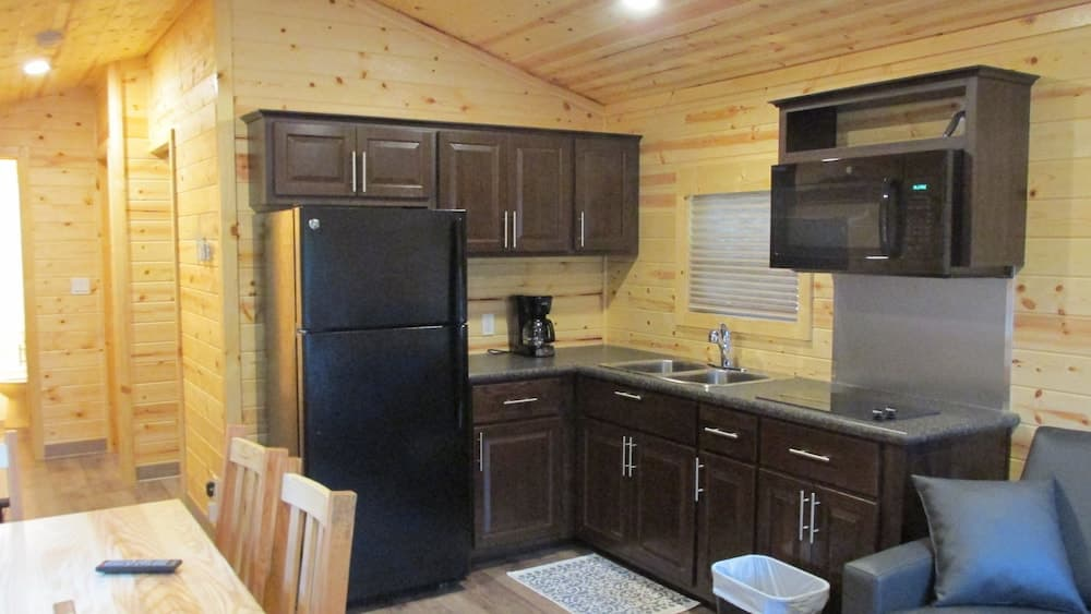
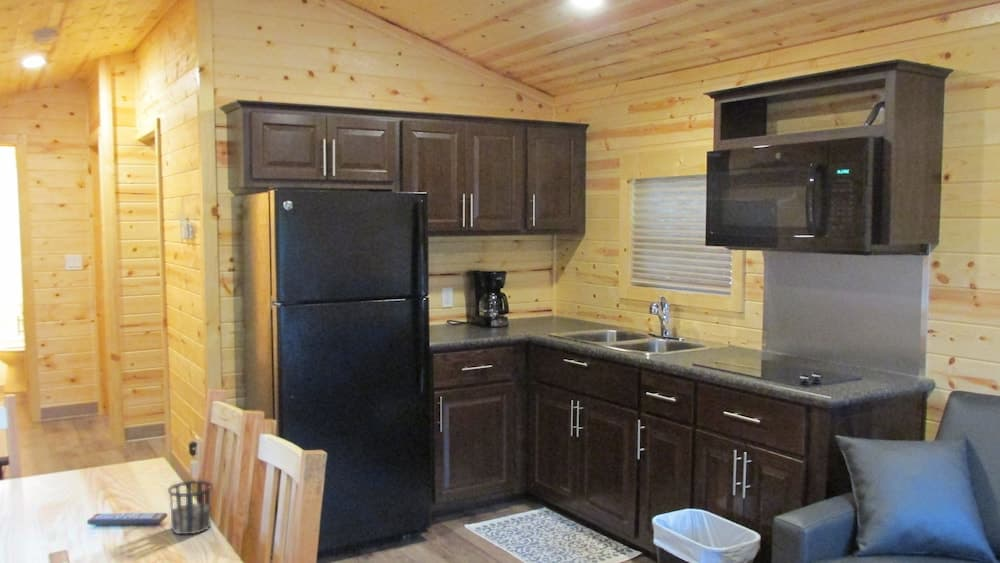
+ cup [167,480,214,535]
